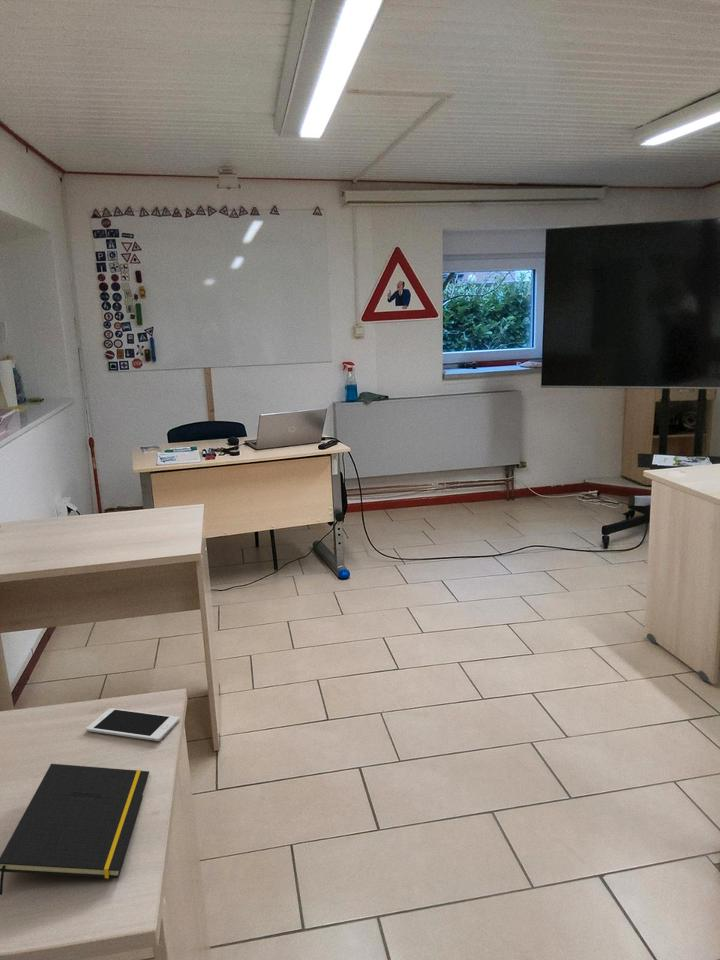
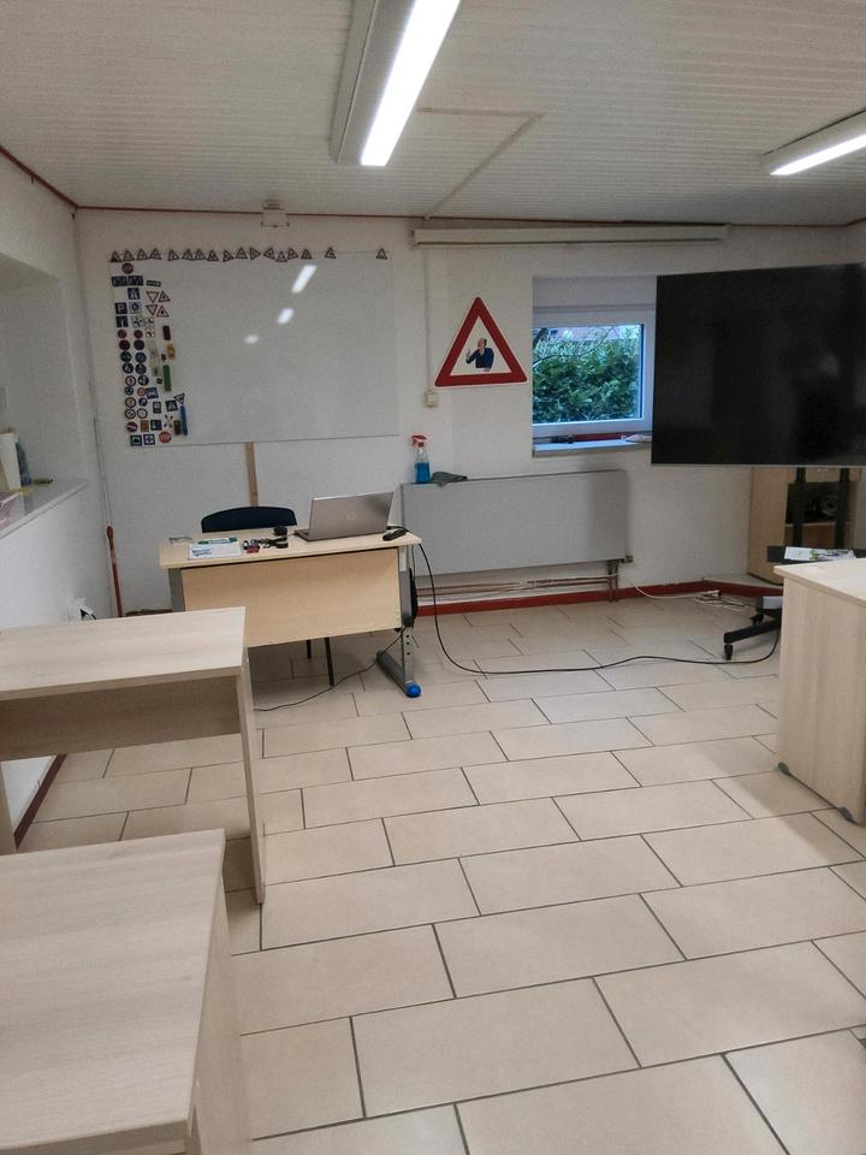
- notepad [0,763,150,896]
- cell phone [85,707,180,742]
